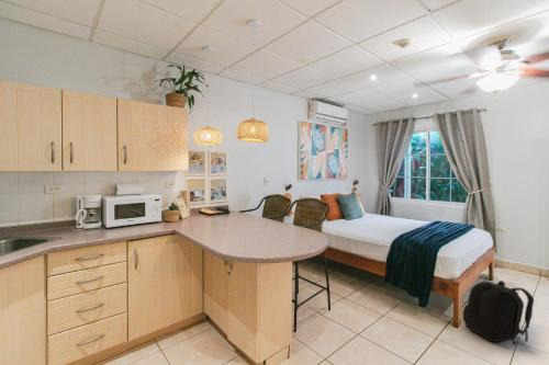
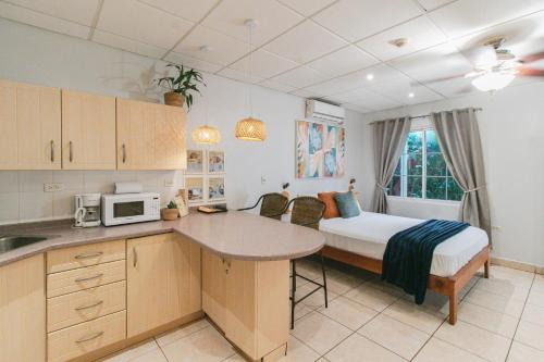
- backpack [461,280,535,347]
